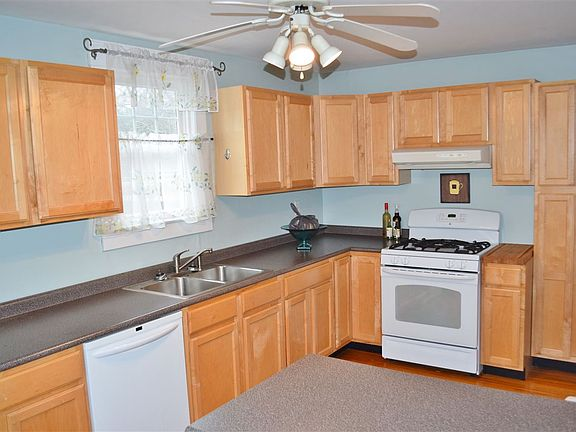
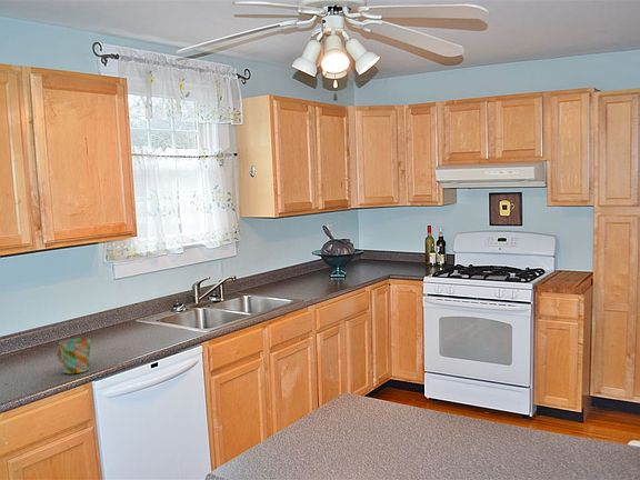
+ mug [56,337,92,374]
